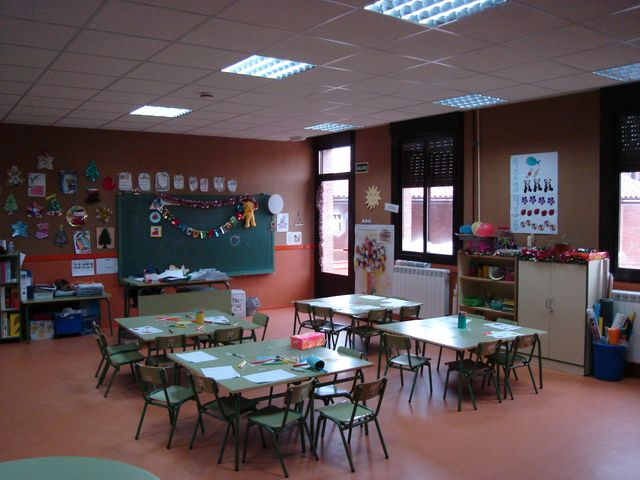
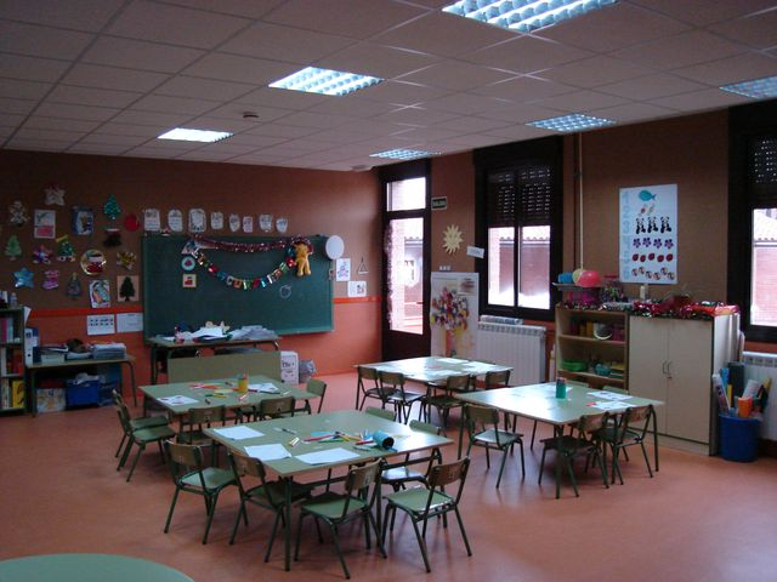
- tissue box [289,331,325,351]
